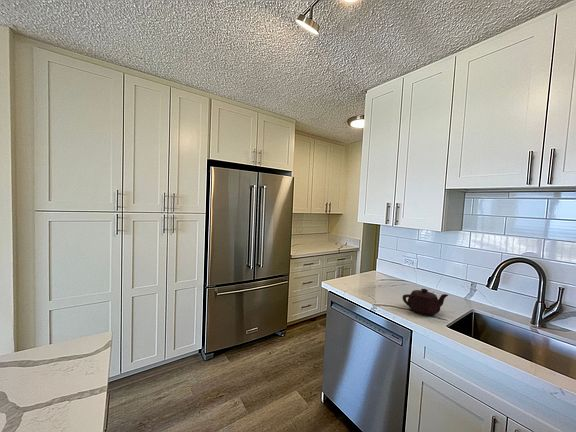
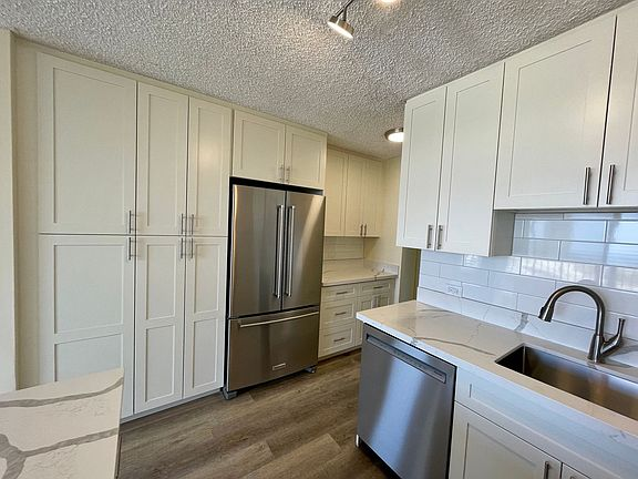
- teapot [402,288,449,316]
